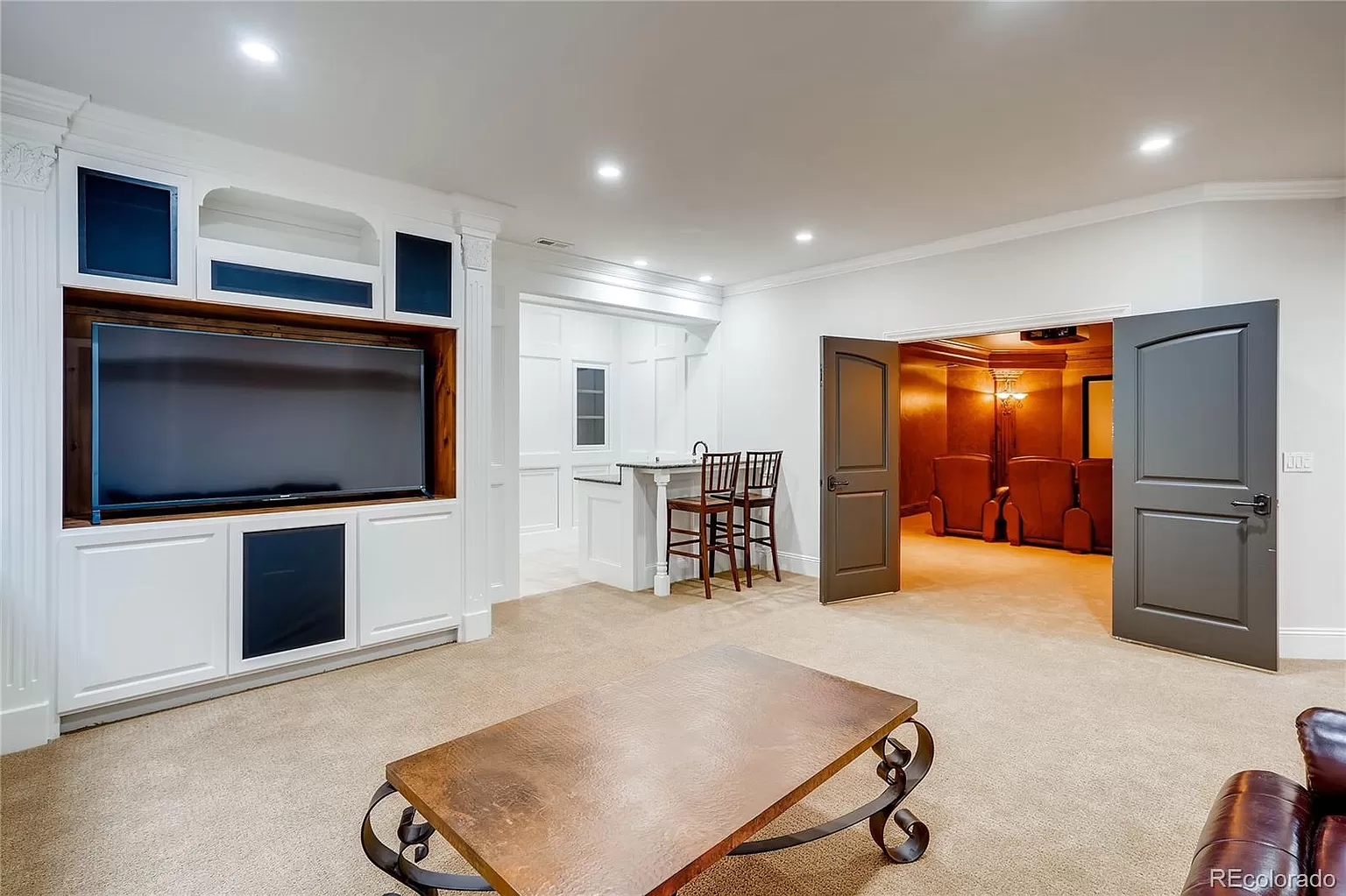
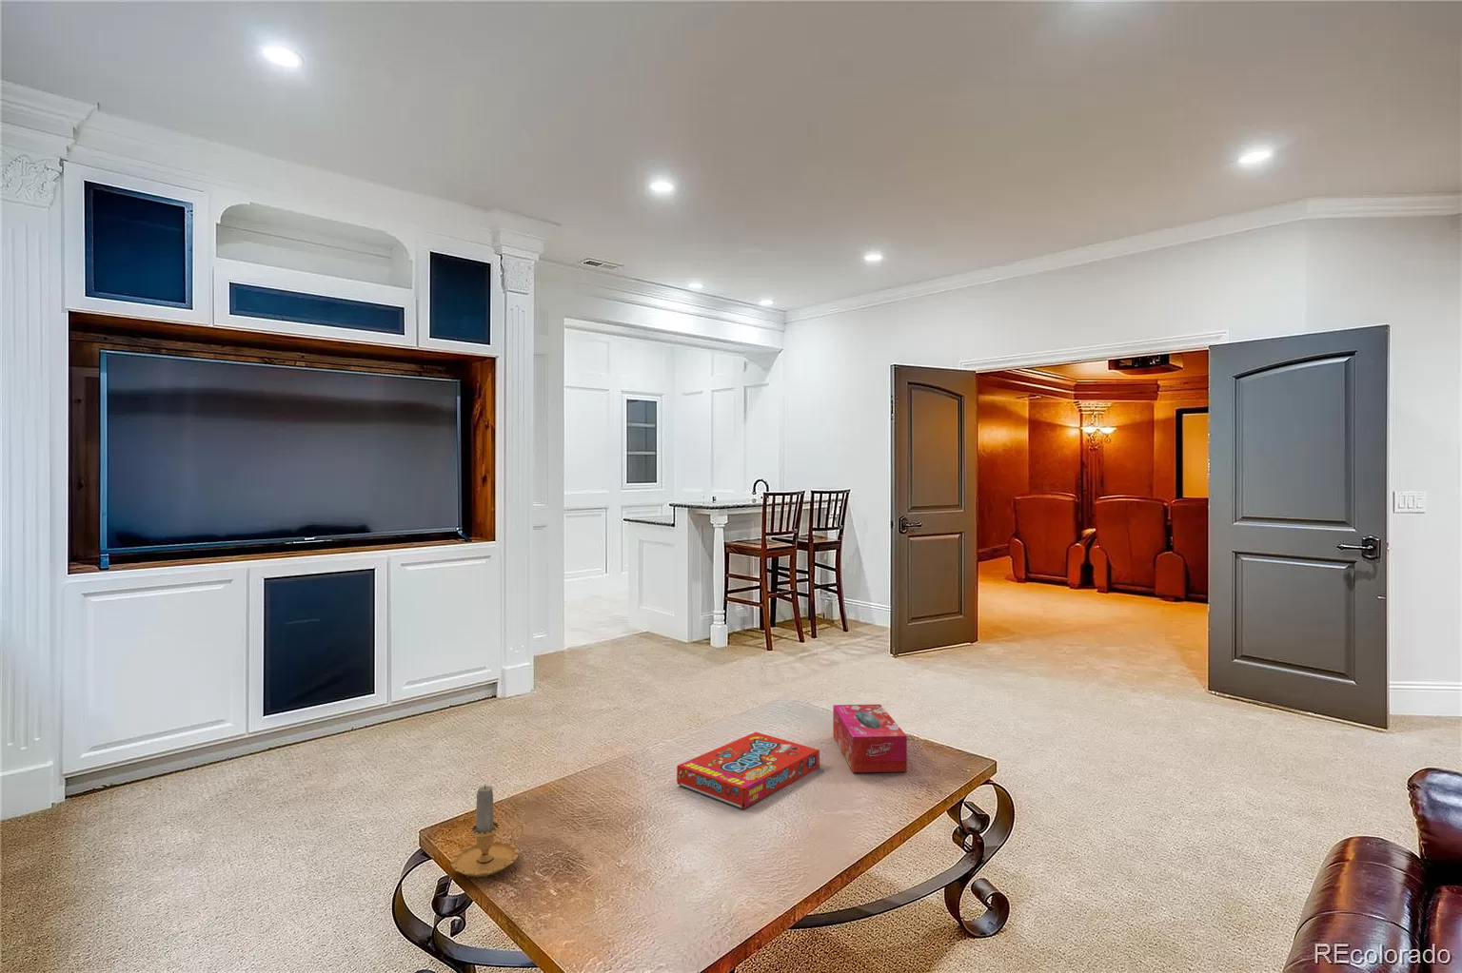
+ candle [450,785,525,877]
+ tissue box [832,704,908,773]
+ snack box [676,732,820,809]
